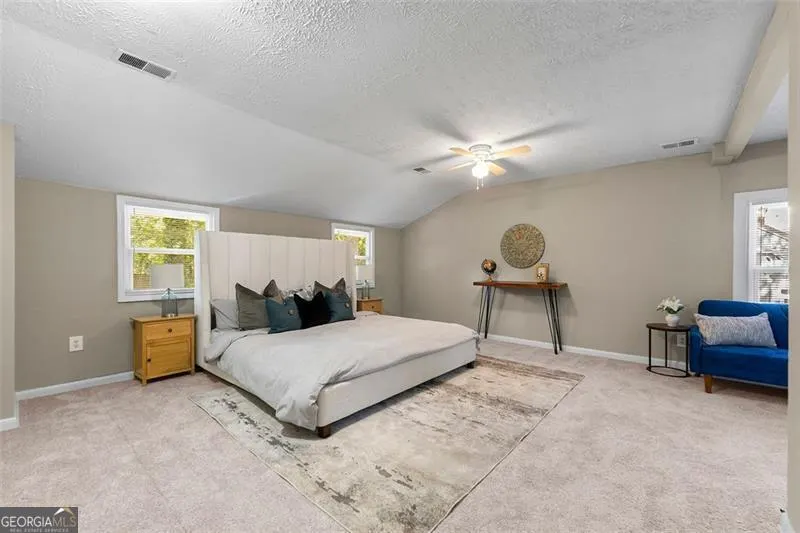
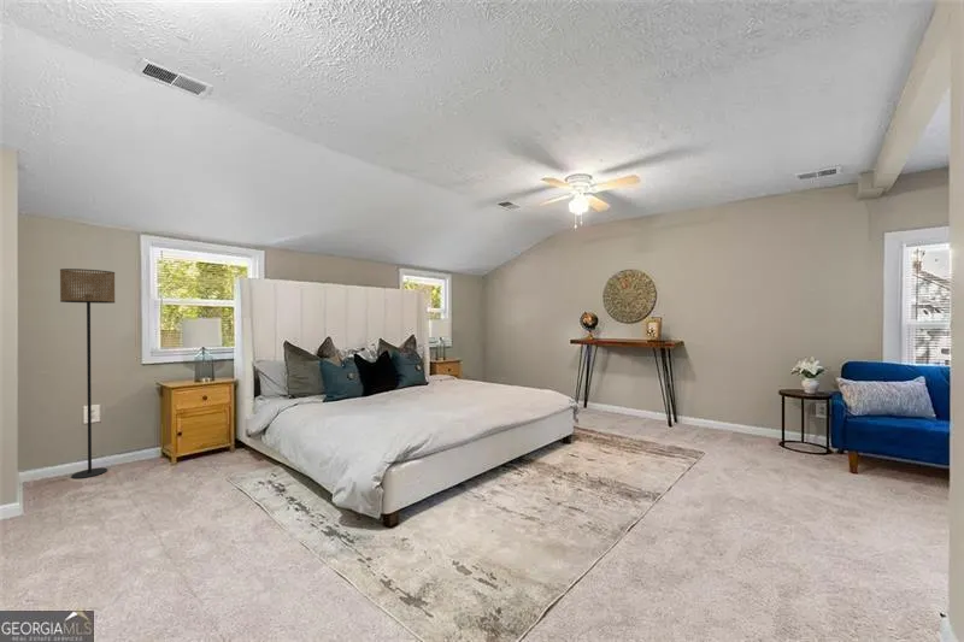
+ floor lamp [59,267,116,479]
